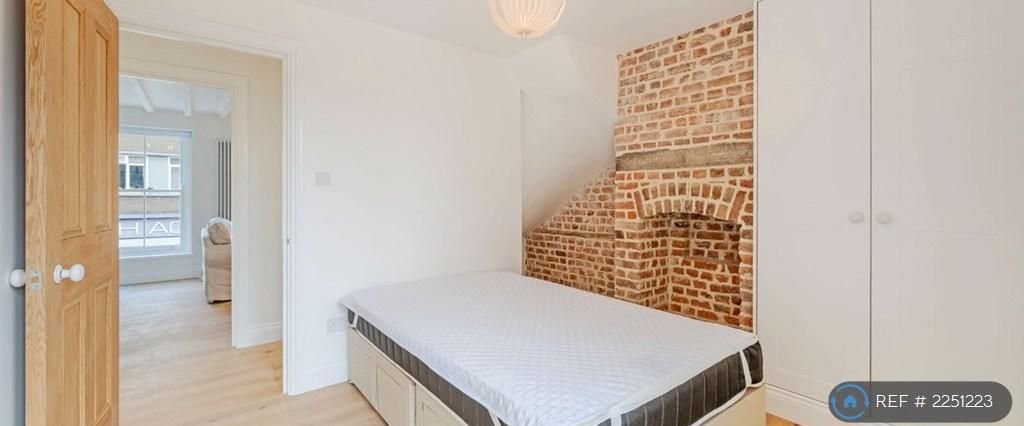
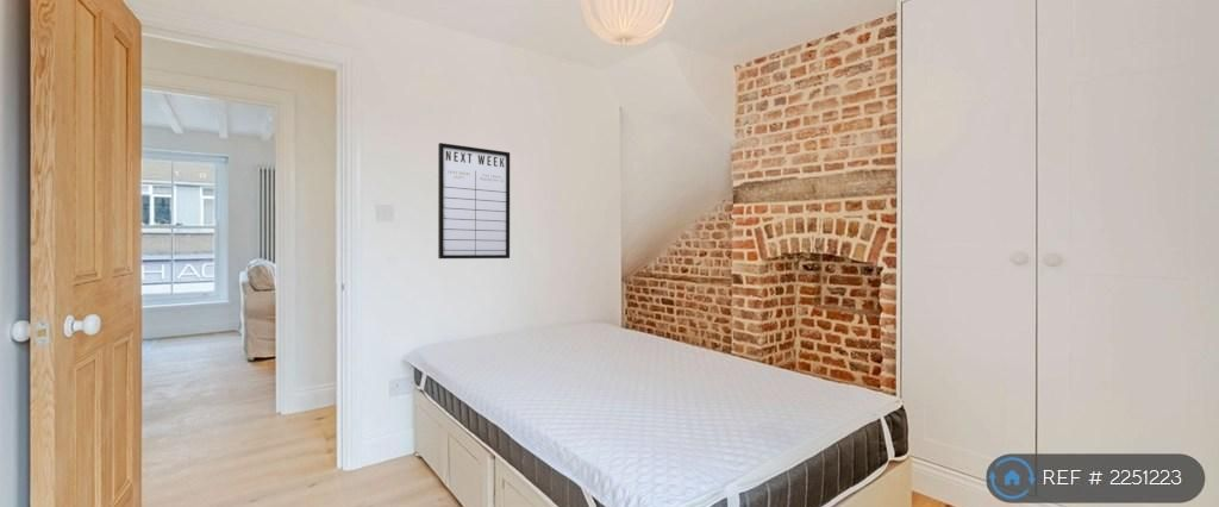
+ writing board [437,142,511,259]
